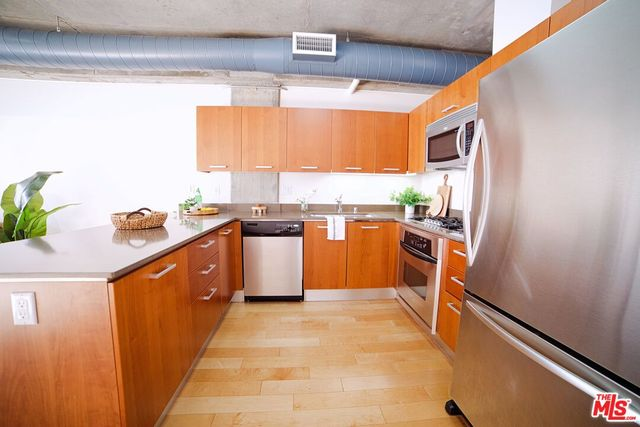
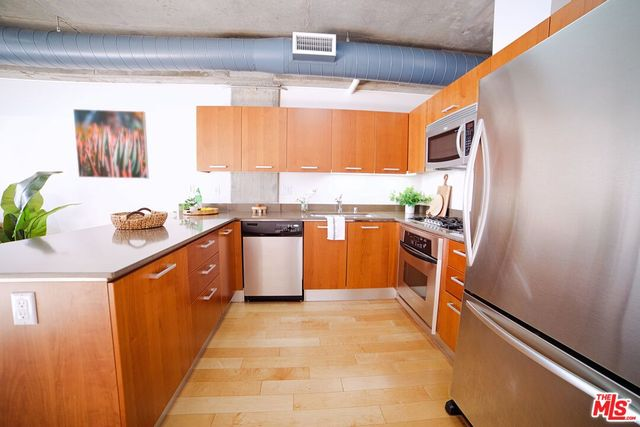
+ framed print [72,108,150,180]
